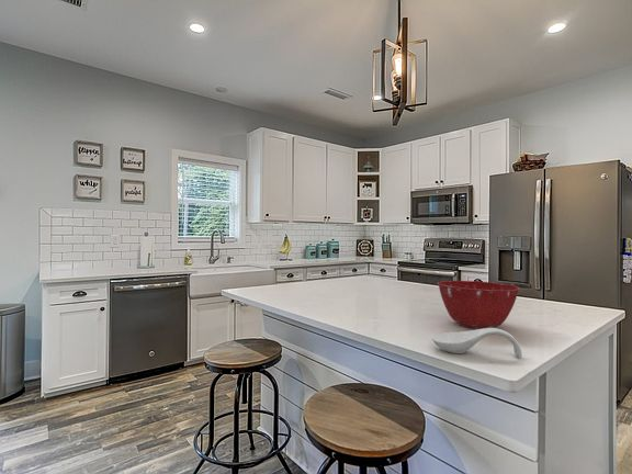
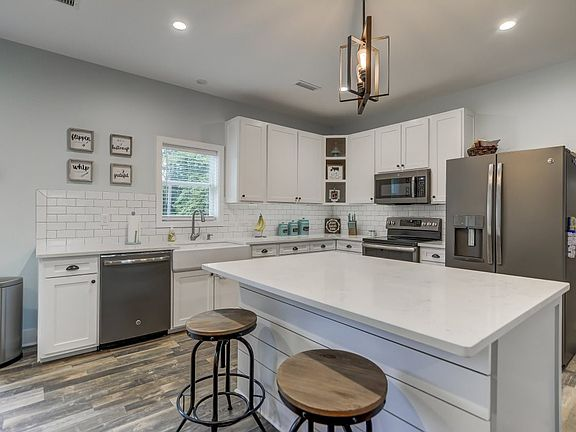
- spoon rest [431,327,523,359]
- mixing bowl [437,280,520,329]
